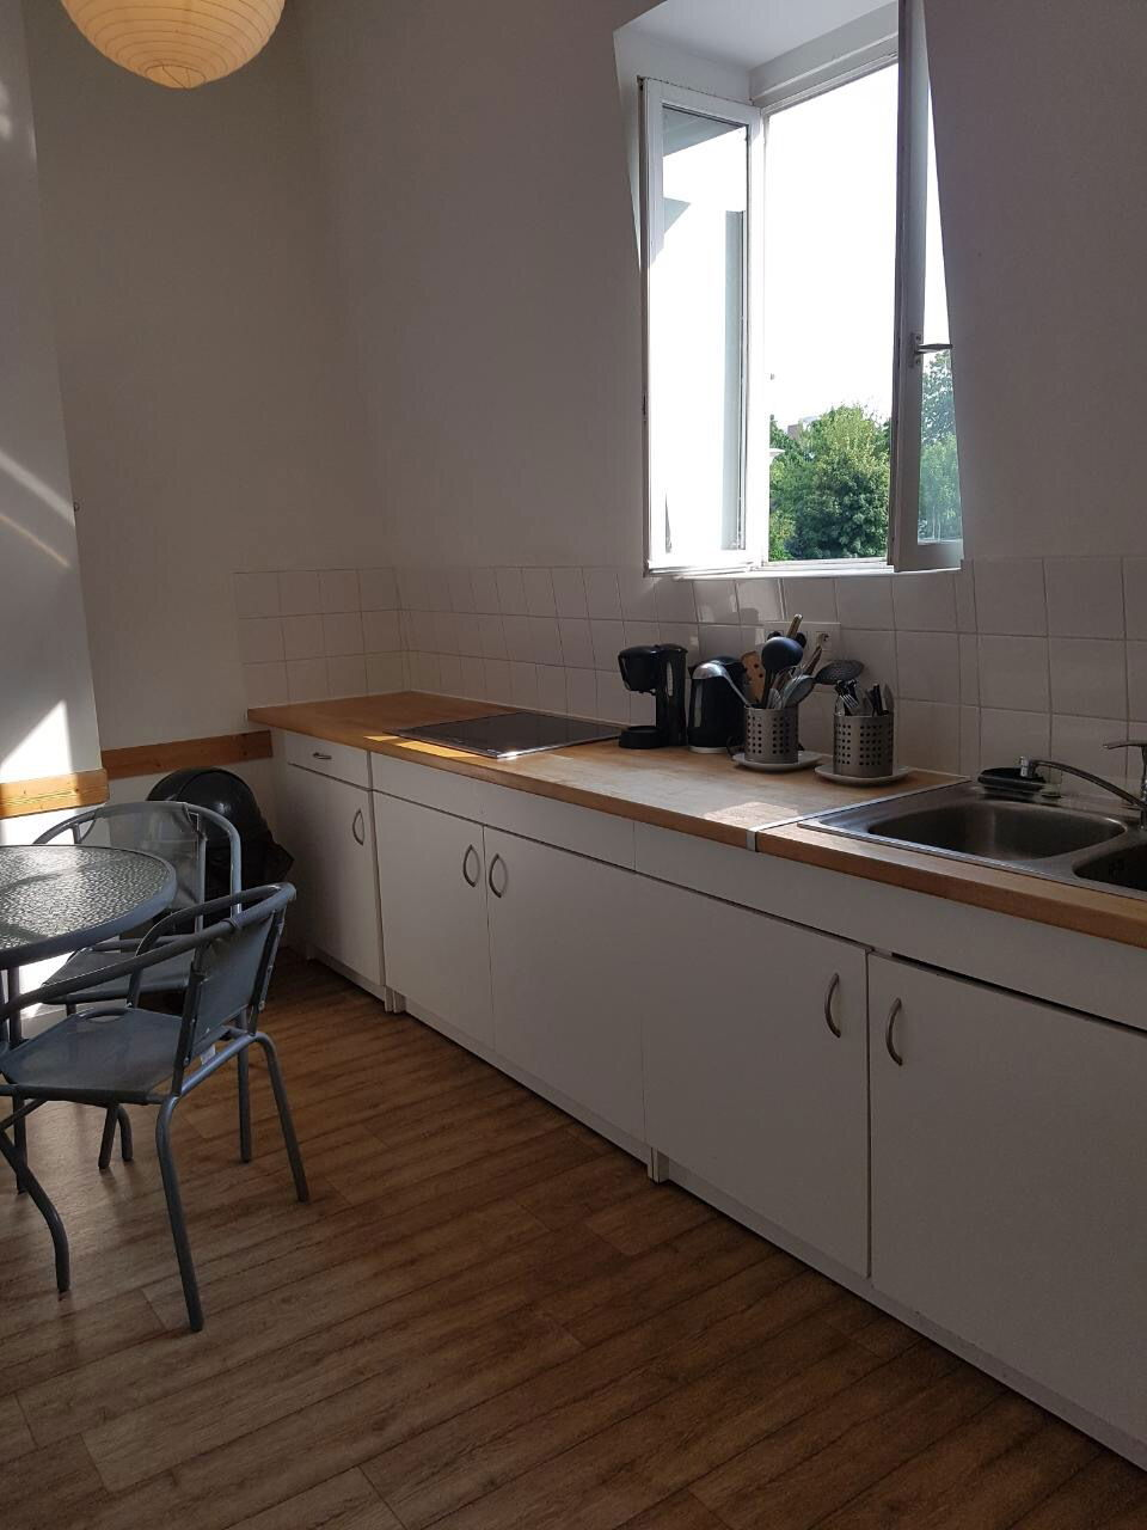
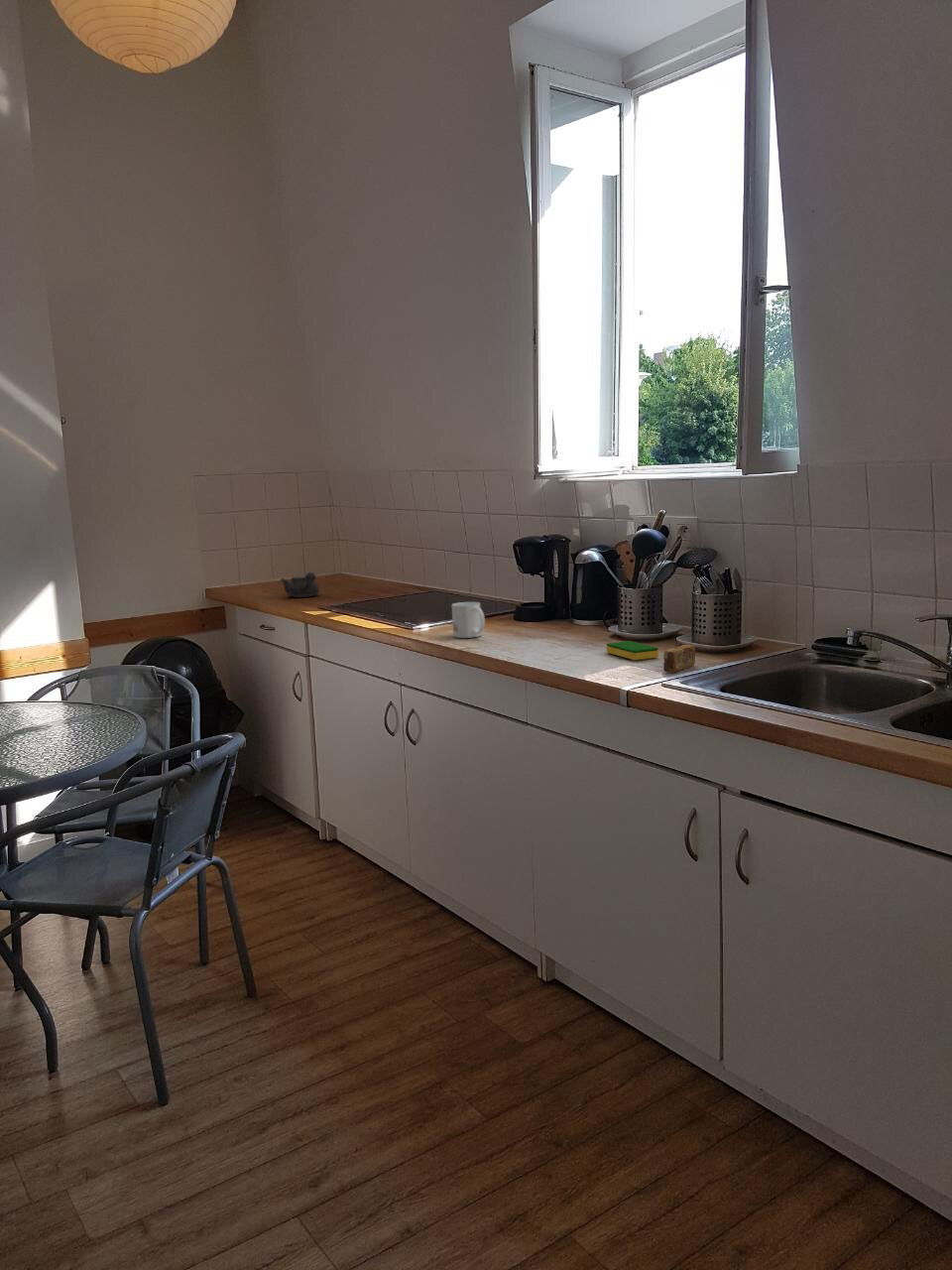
+ mug [451,601,486,639]
+ dish sponge [606,640,659,661]
+ teapot [280,572,320,598]
+ soap bar [662,644,696,674]
